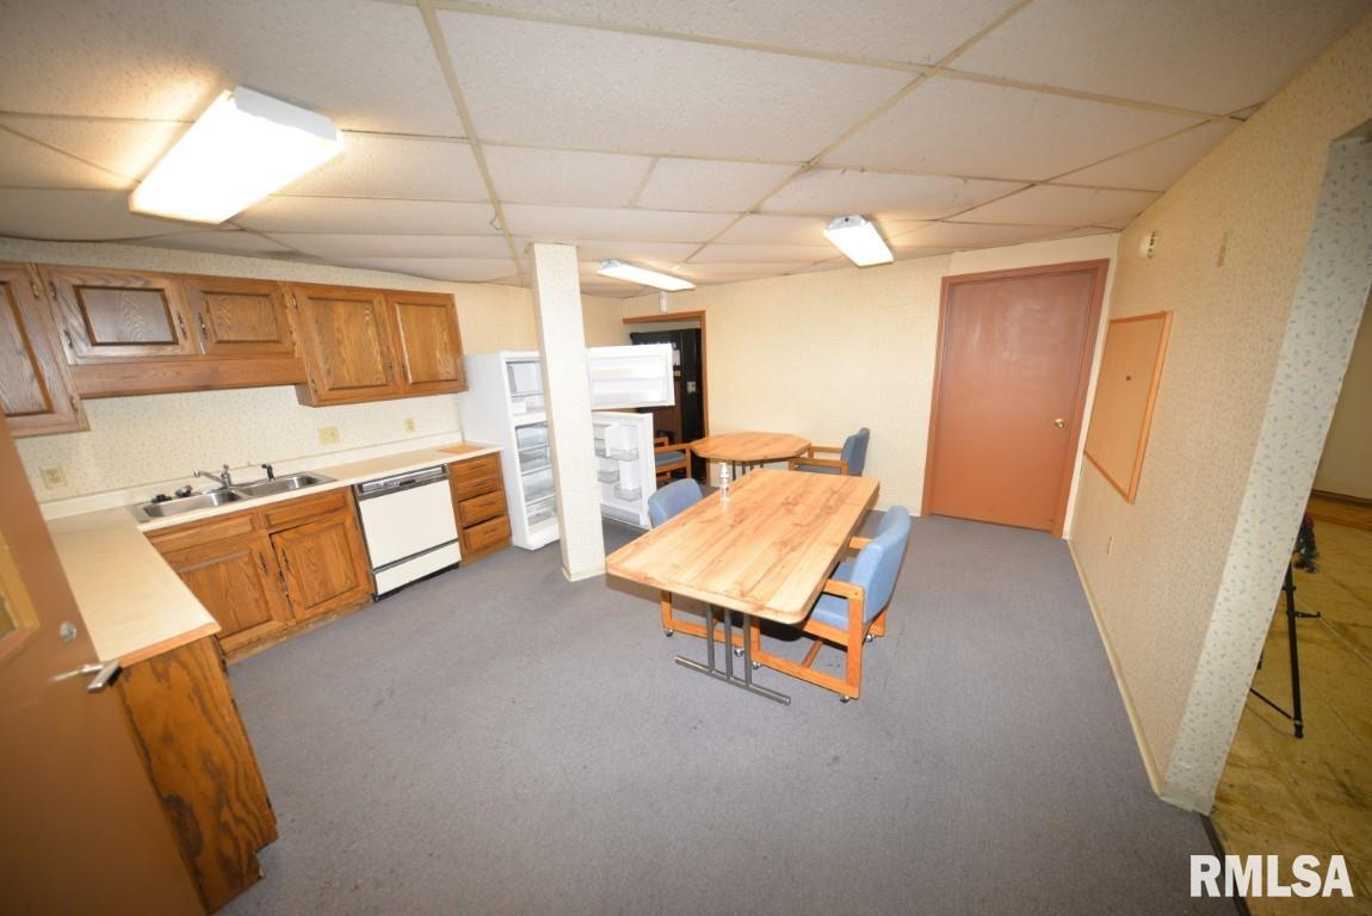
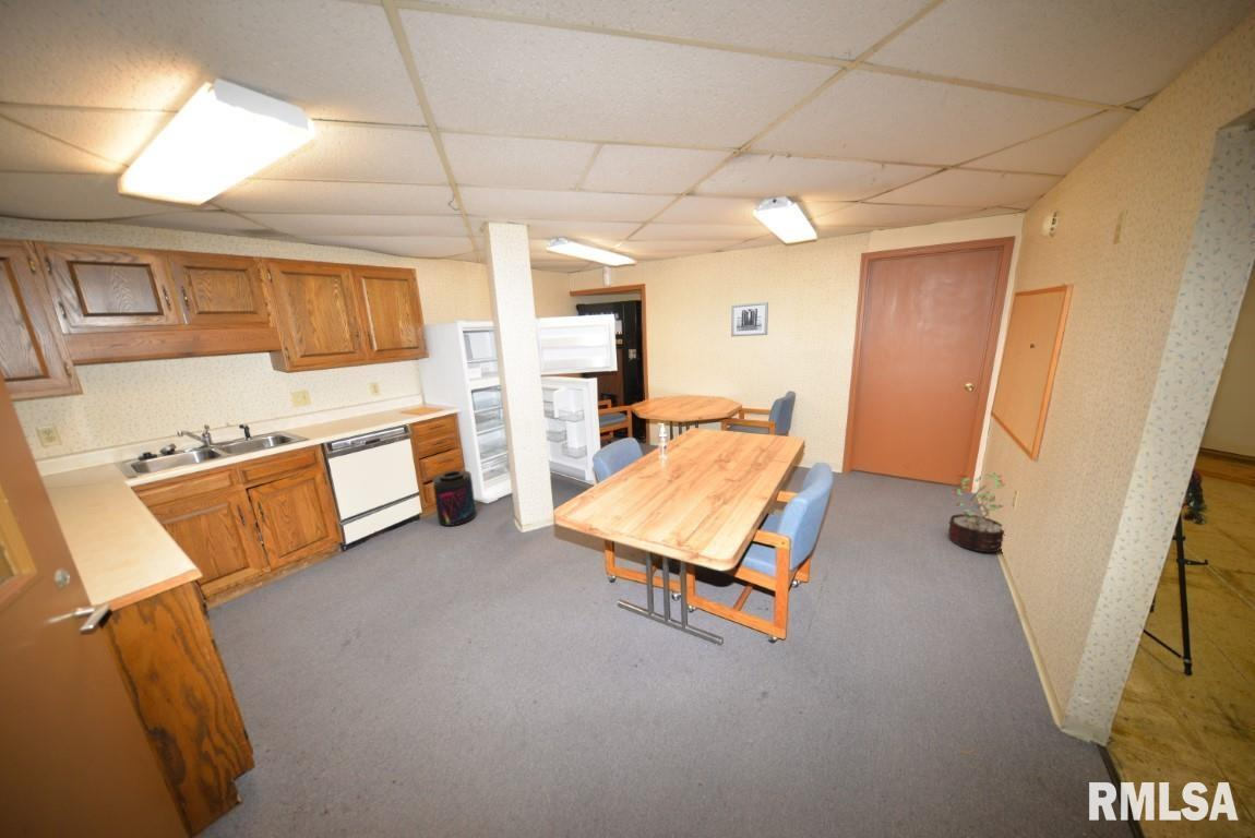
+ decorative plant [947,472,1005,554]
+ supplement container [432,469,477,527]
+ wall art [730,301,769,337]
